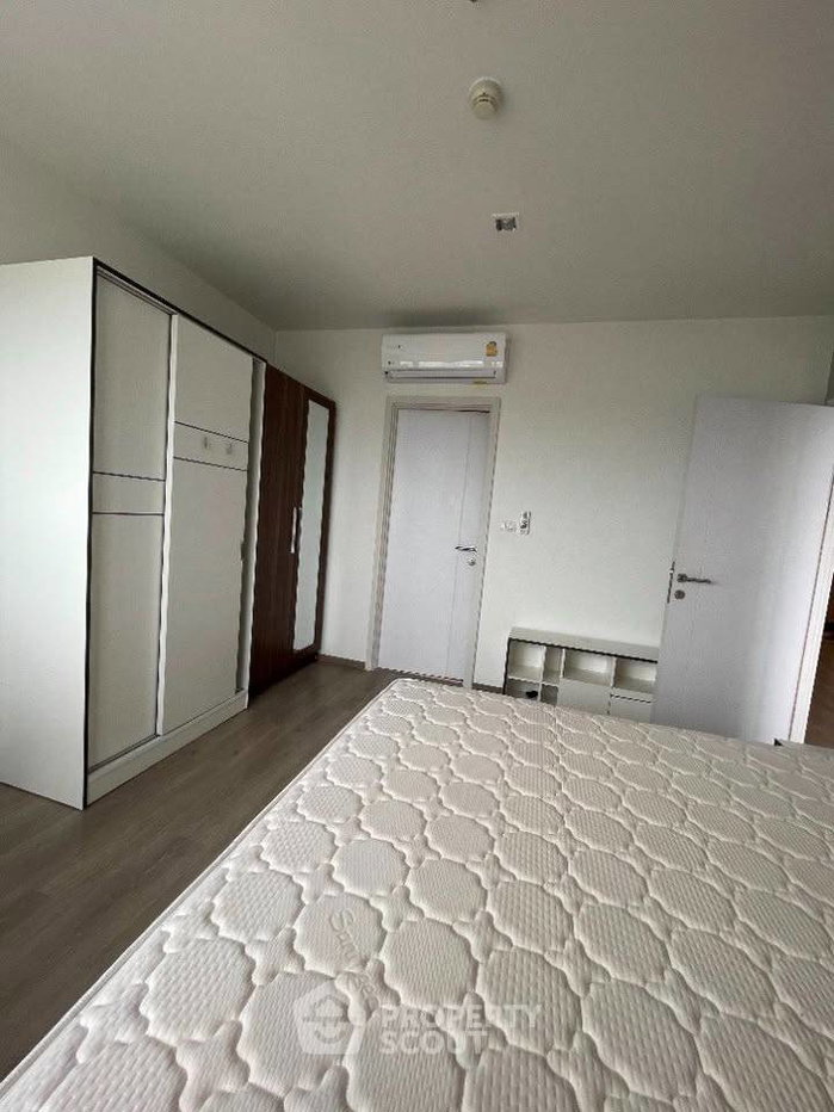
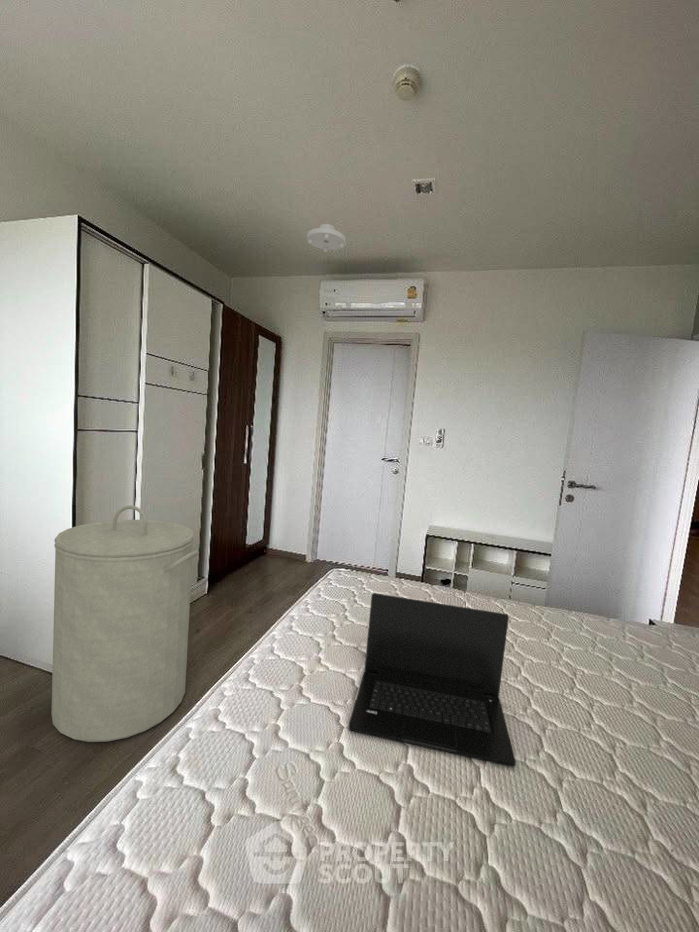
+ laundry hamper [51,504,200,743]
+ laptop [348,592,517,767]
+ ceiling light [306,223,347,253]
